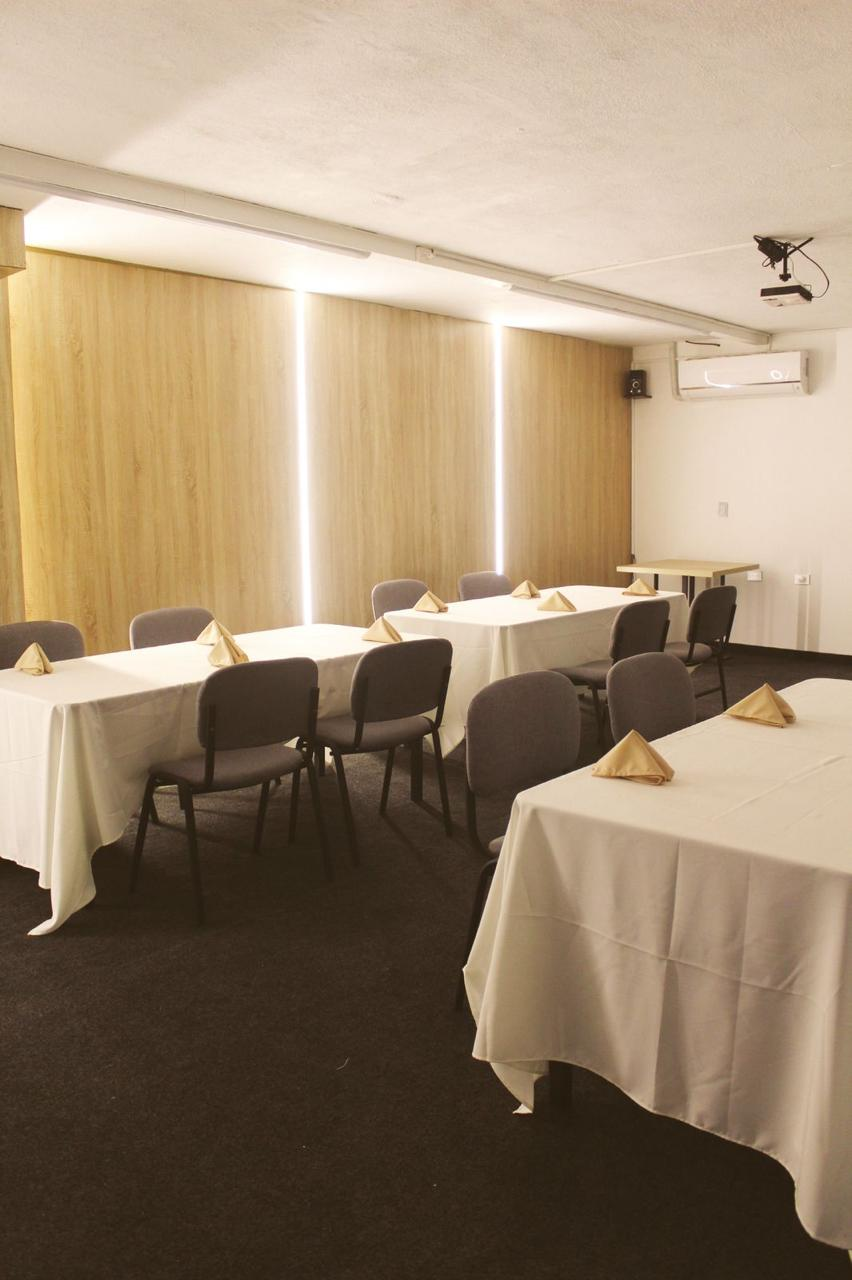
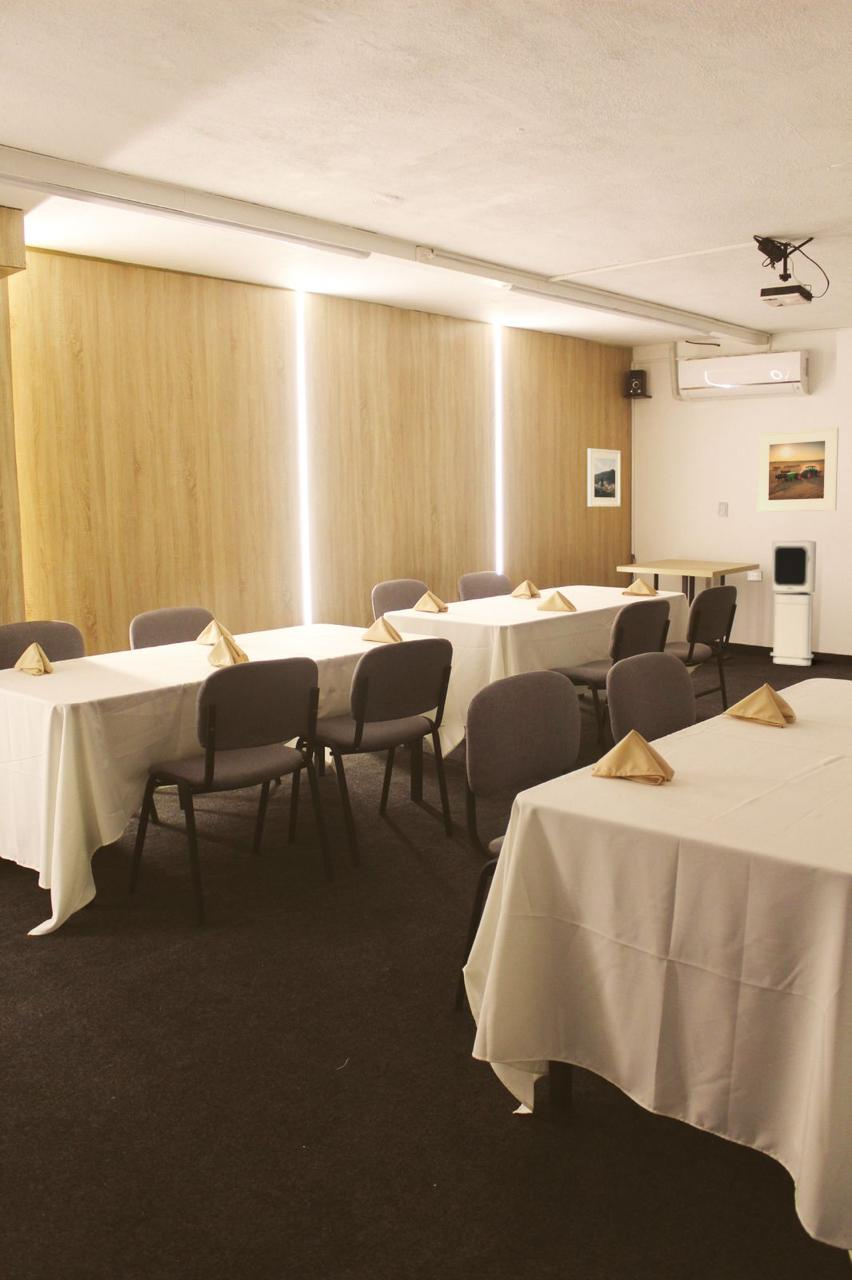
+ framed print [587,447,622,508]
+ air purifier [769,540,817,667]
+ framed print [756,426,840,513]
